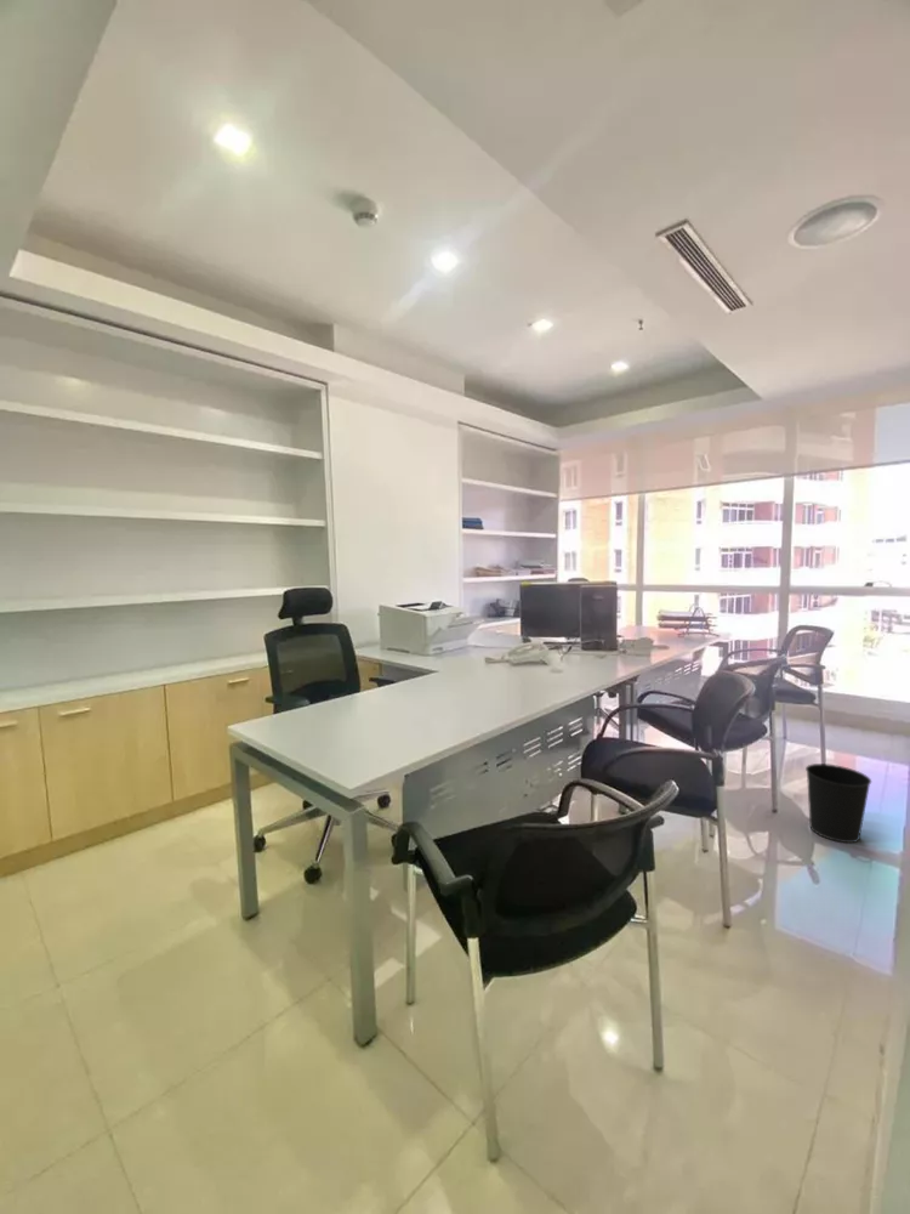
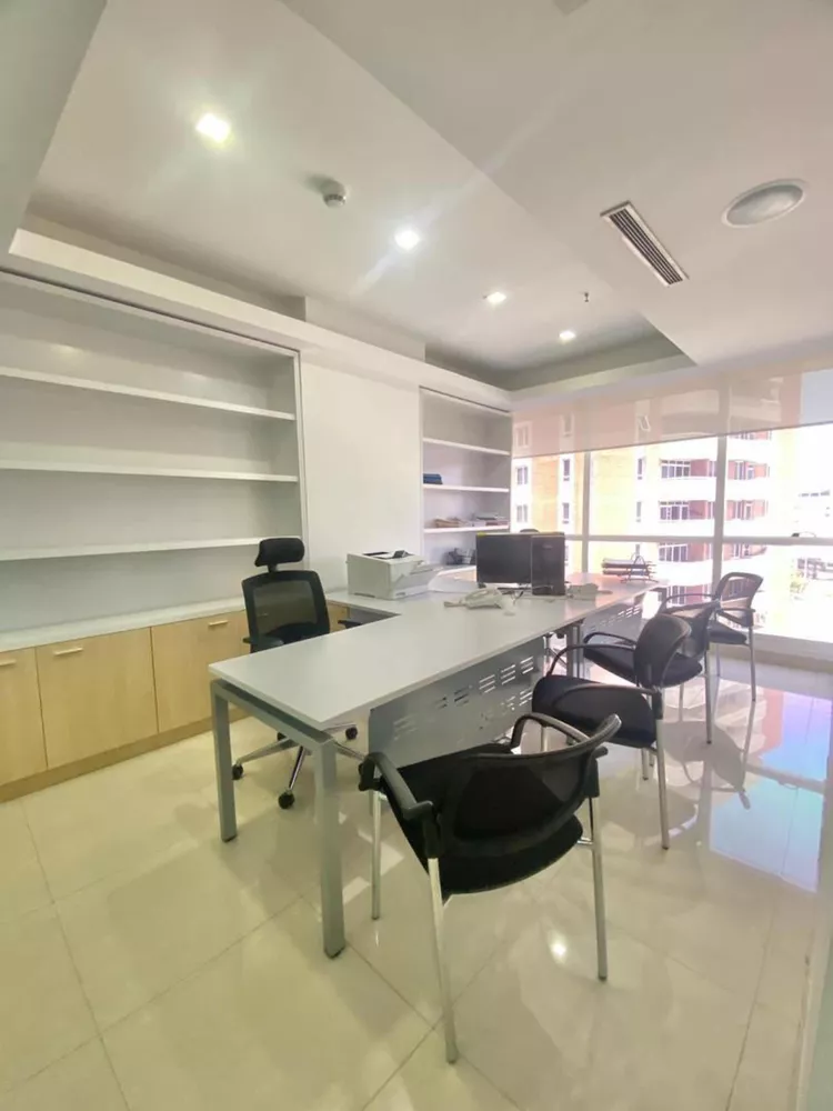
- wastebasket [804,762,872,844]
